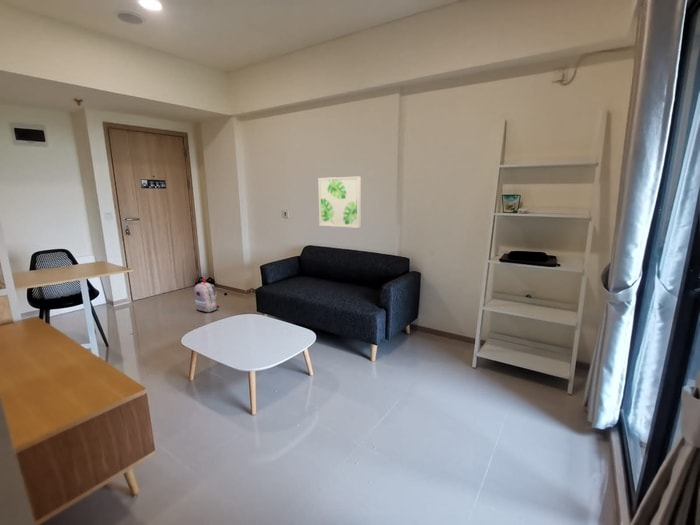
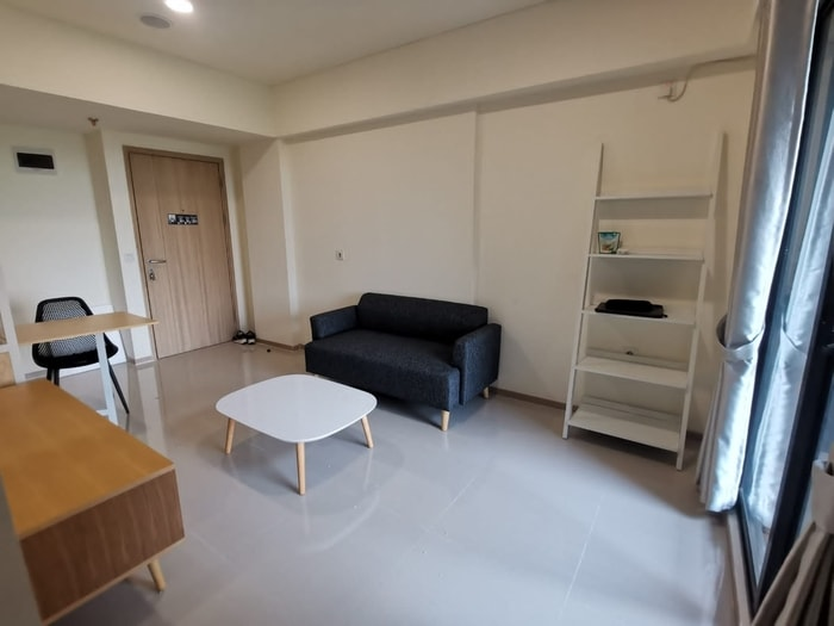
- wall art [318,176,362,229]
- backpack [193,277,219,313]
